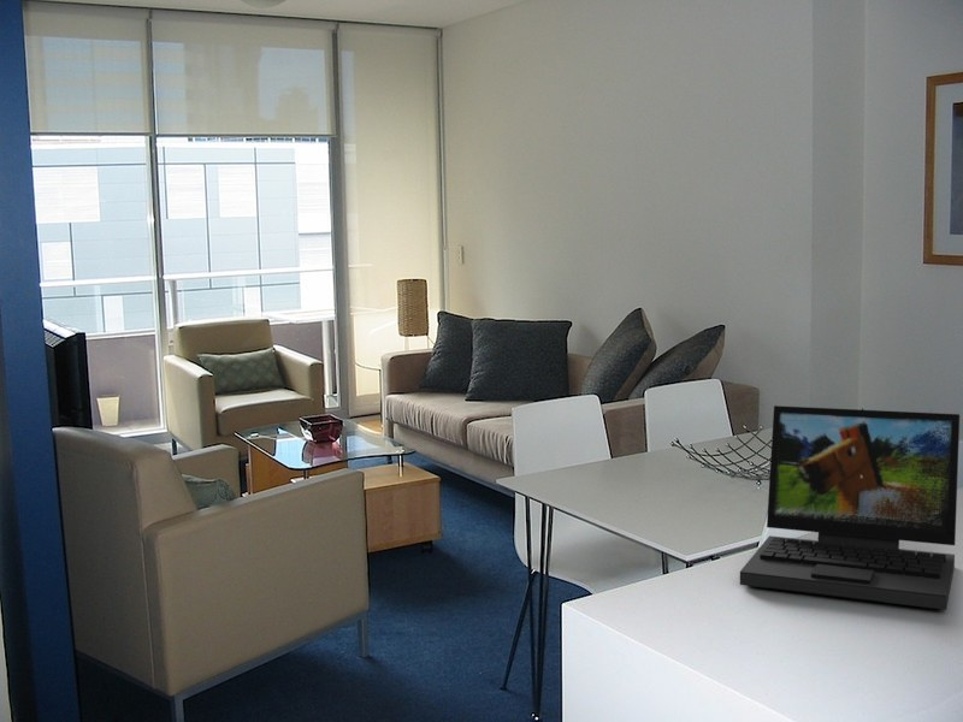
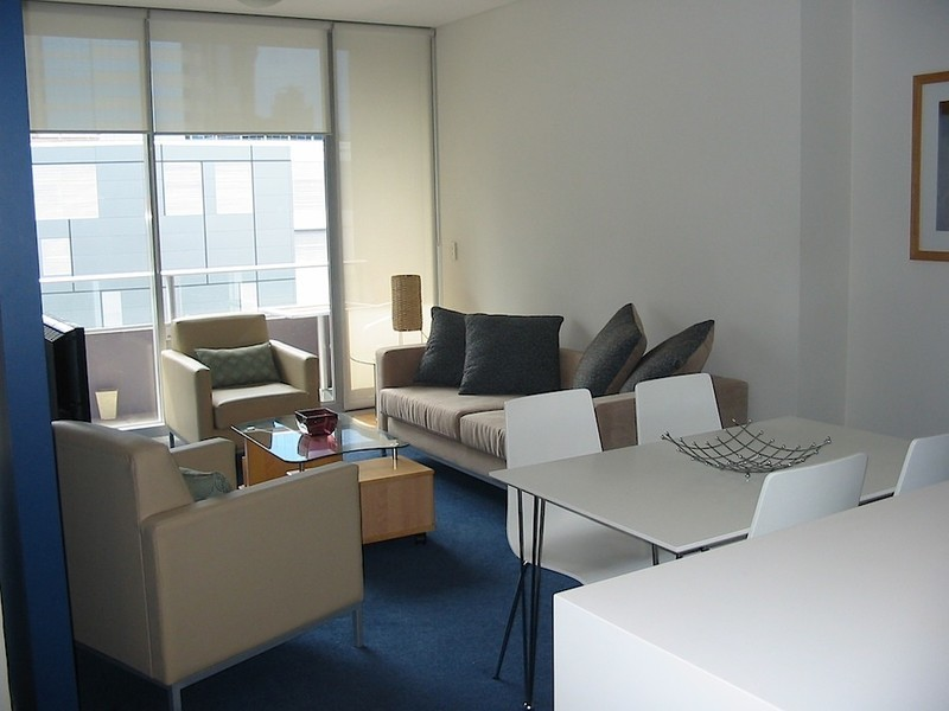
- laptop [739,404,961,611]
